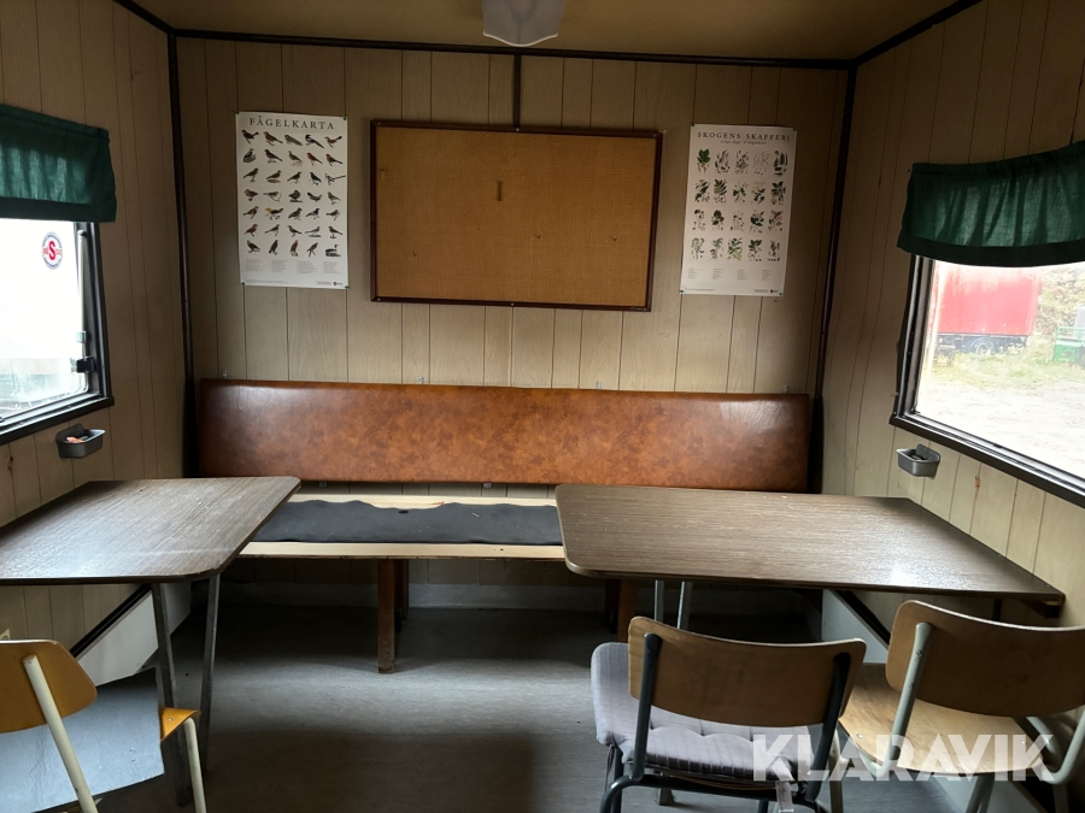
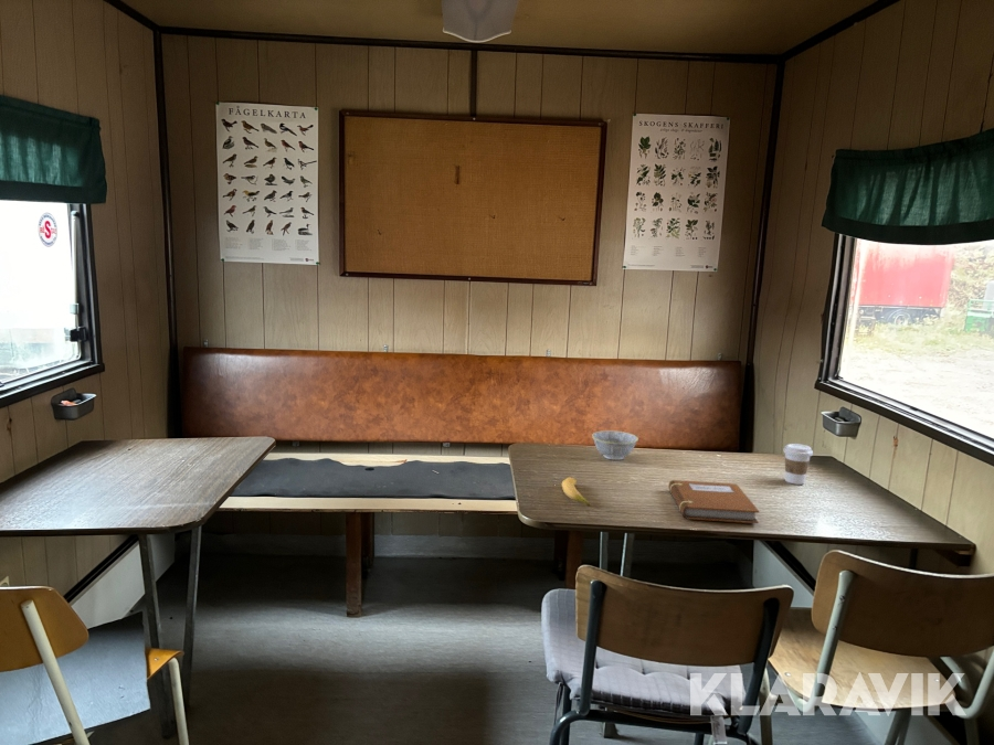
+ banana [561,477,592,507]
+ notebook [667,479,761,524]
+ bowl [591,429,639,461]
+ coffee cup [782,443,814,486]
